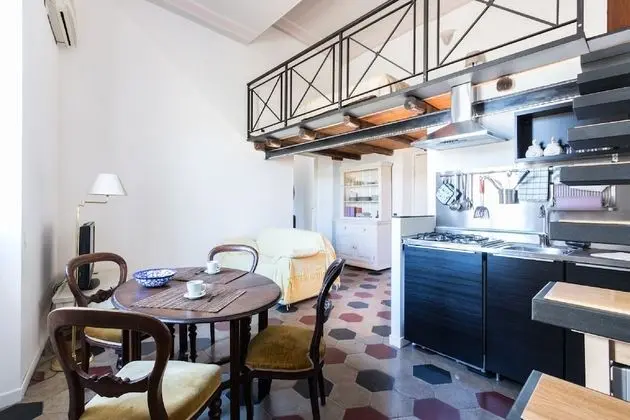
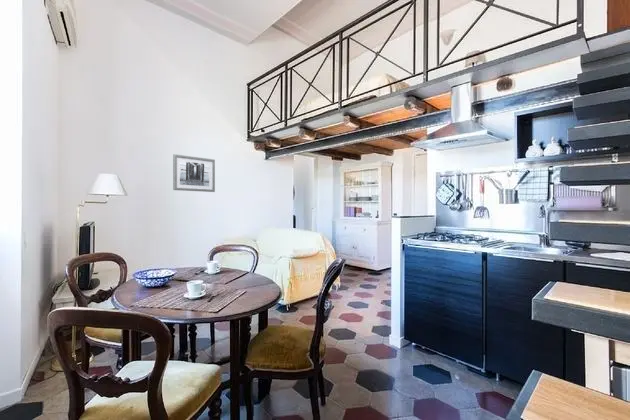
+ wall art [172,153,216,193]
